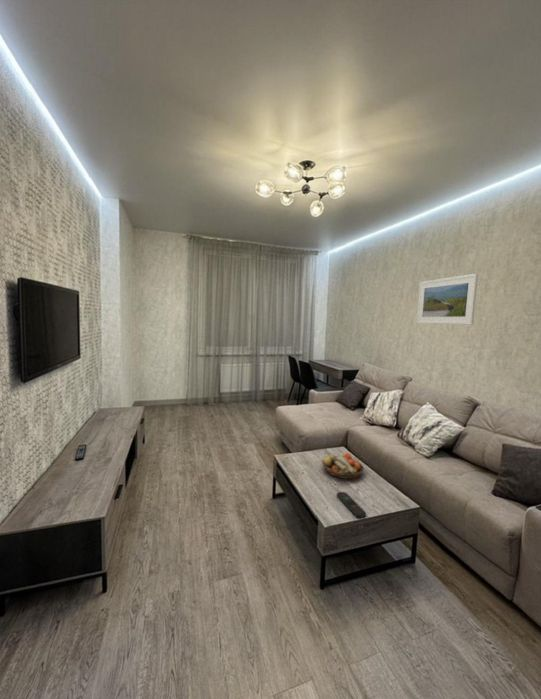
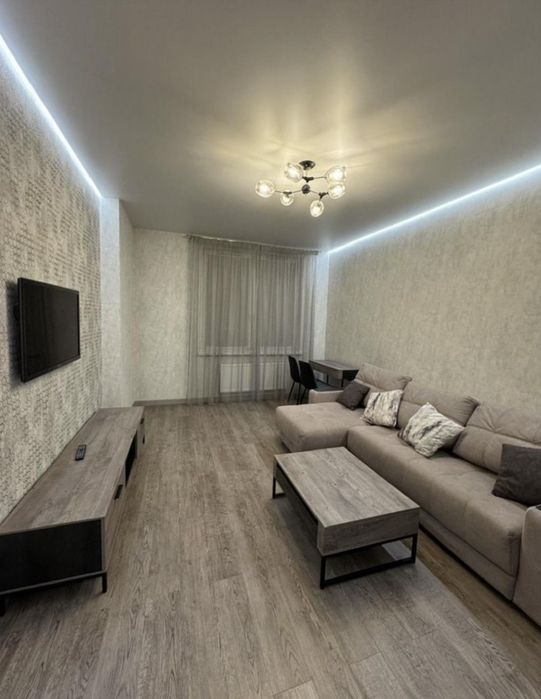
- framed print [416,273,479,326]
- remote control [336,491,367,518]
- fruit bowl [321,452,365,480]
